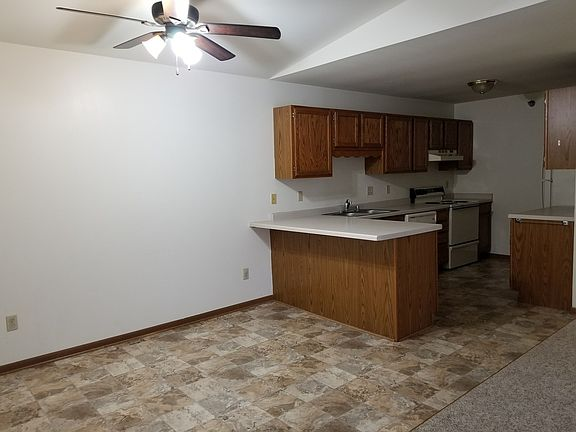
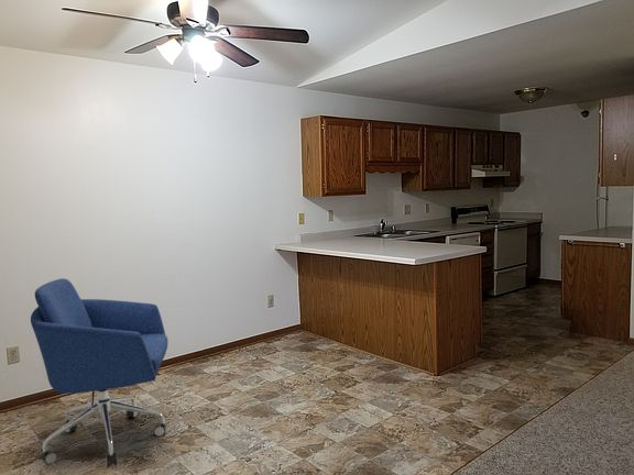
+ chair [30,277,170,468]
